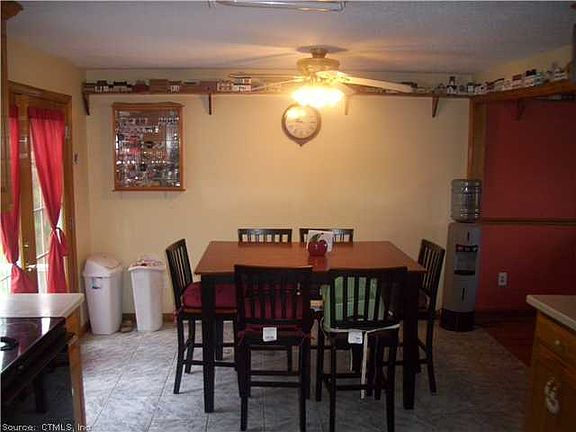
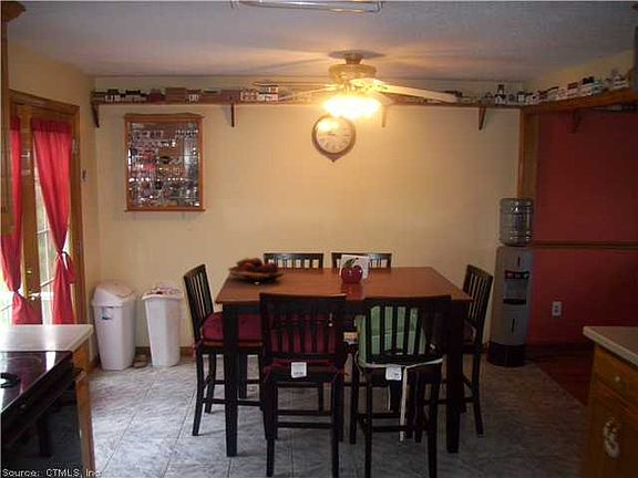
+ fruit basket [227,257,287,284]
